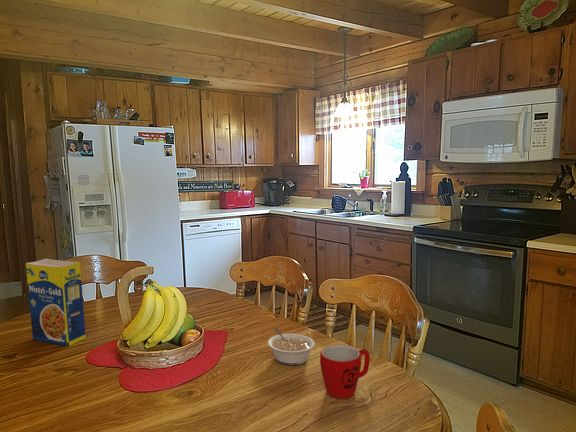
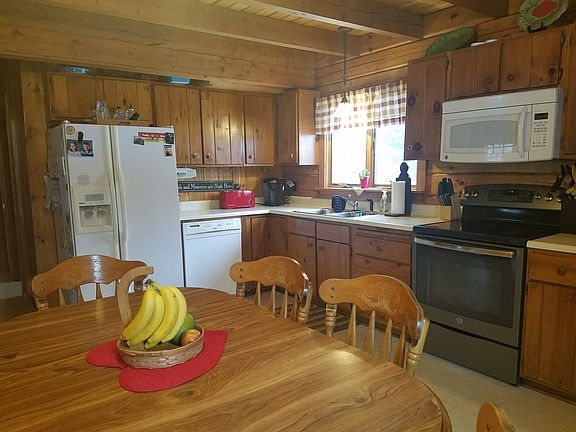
- legume [25,258,87,347]
- mug [319,343,371,400]
- legume [267,327,315,366]
